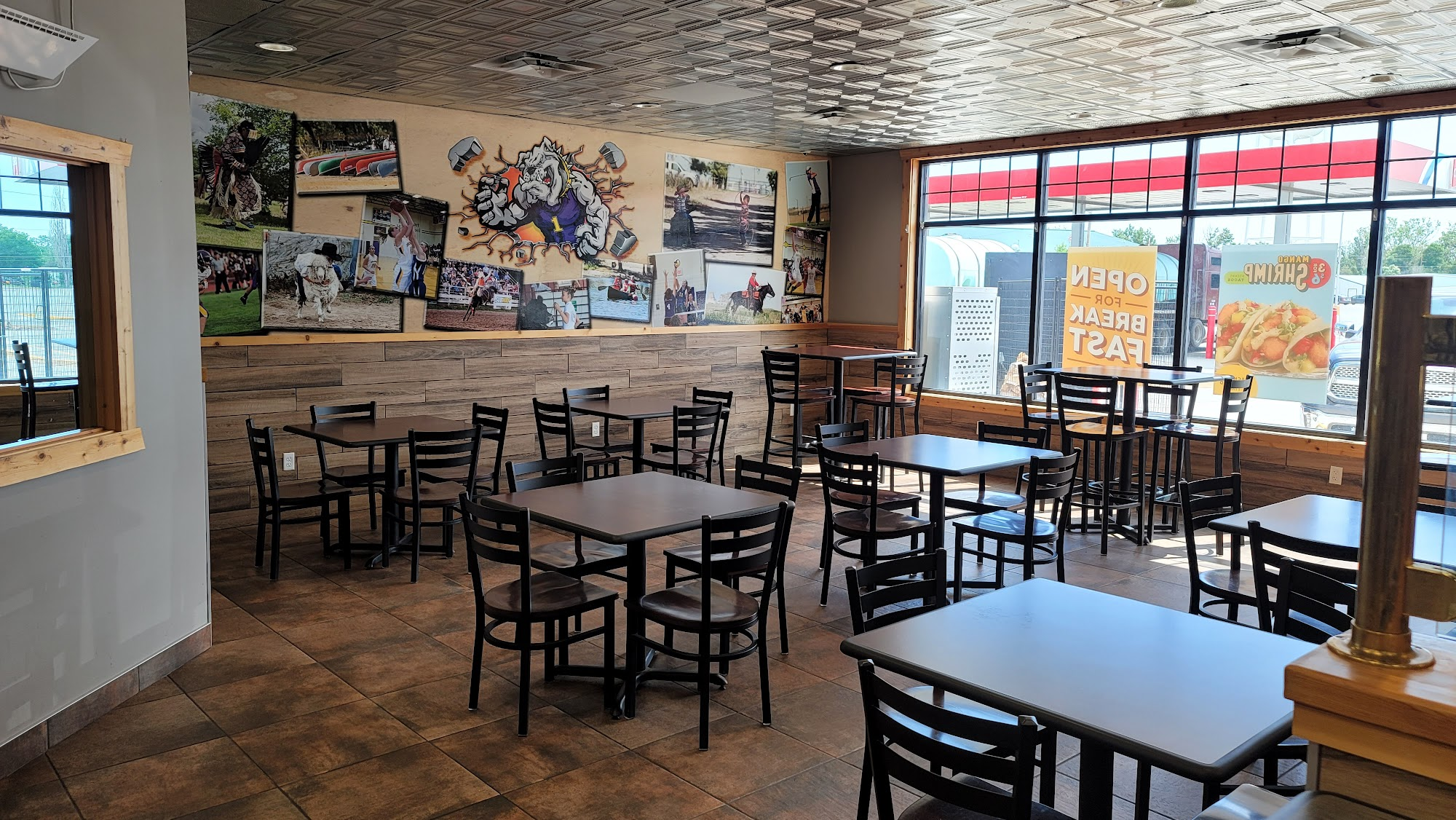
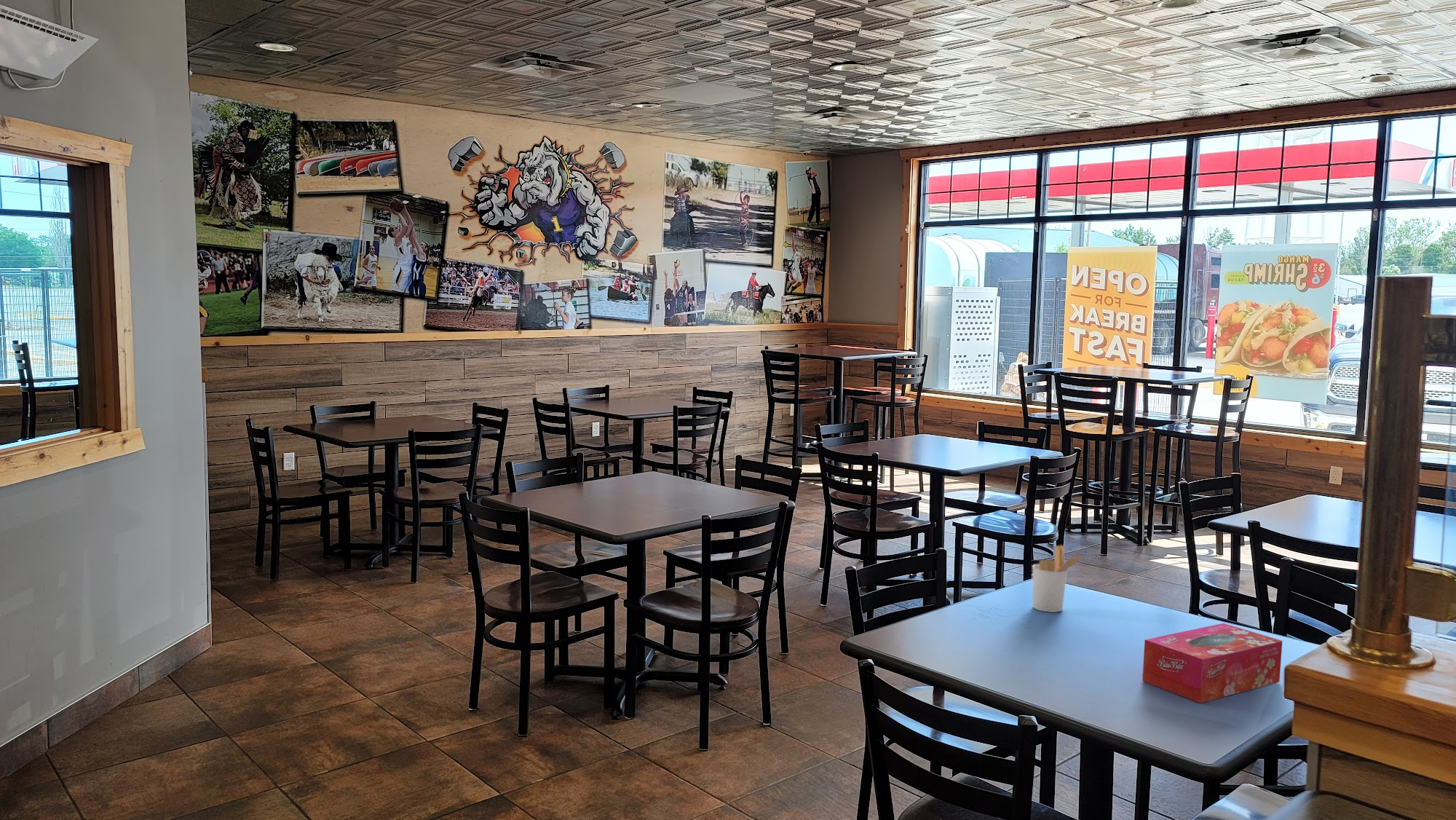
+ tissue box [1142,623,1283,703]
+ utensil holder [1032,545,1087,613]
